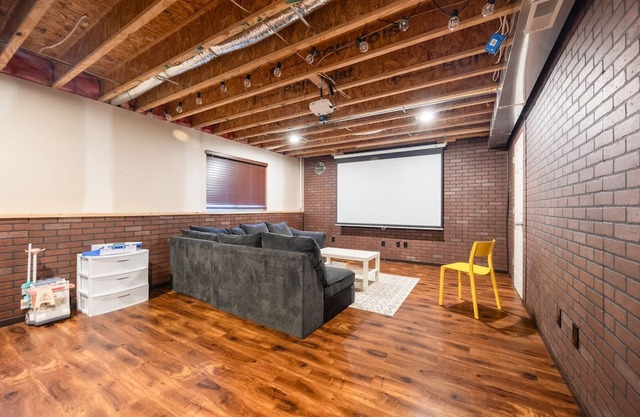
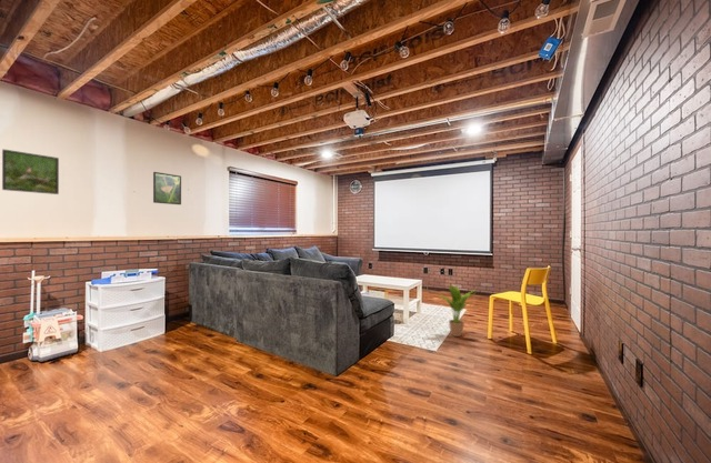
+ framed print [152,171,182,205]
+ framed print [1,148,60,195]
+ potted plant [435,284,477,338]
